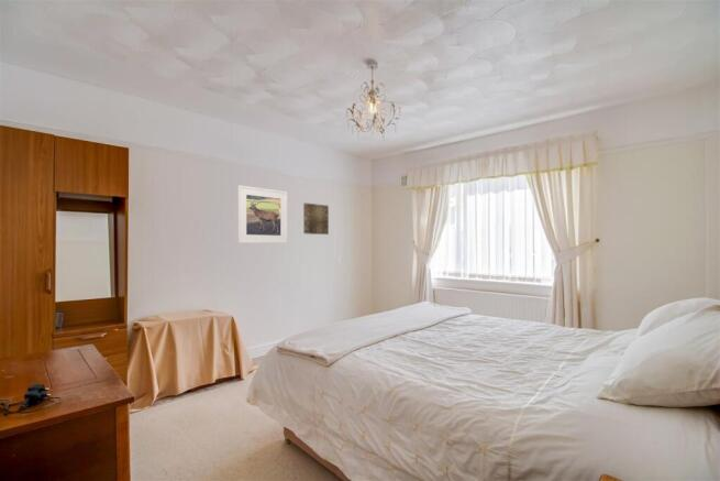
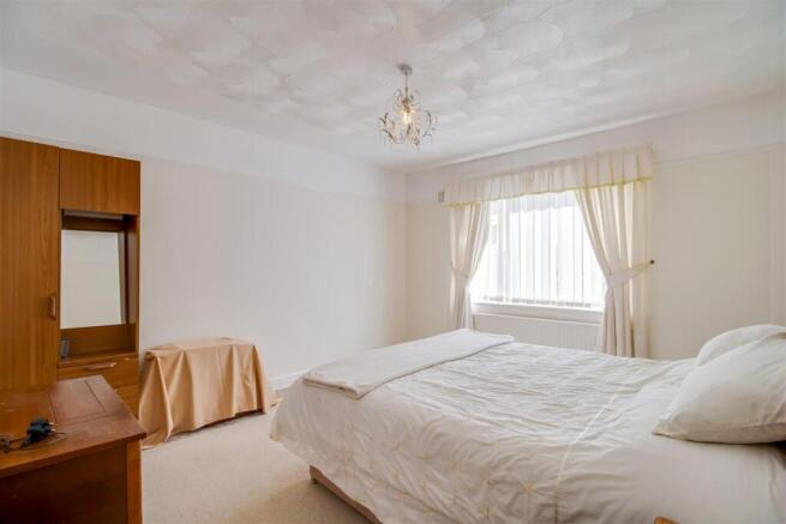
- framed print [236,184,288,244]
- wall art [302,203,330,236]
